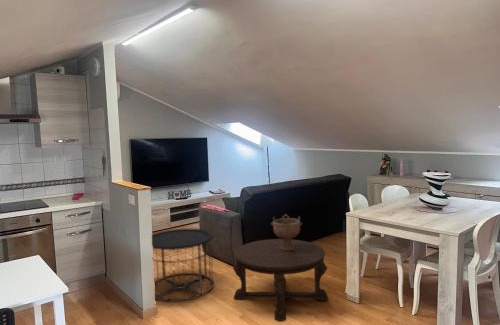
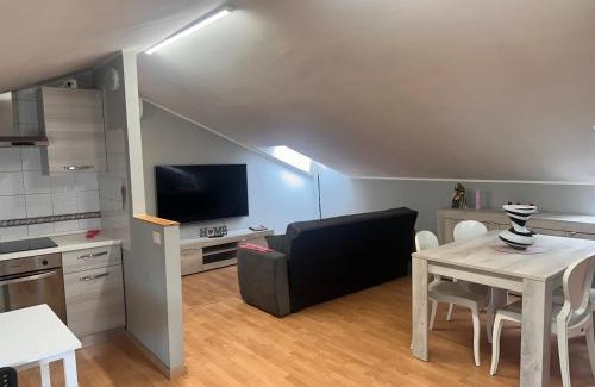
- decorative bowl [270,213,303,250]
- side table [151,228,215,302]
- coffee table [232,238,329,323]
